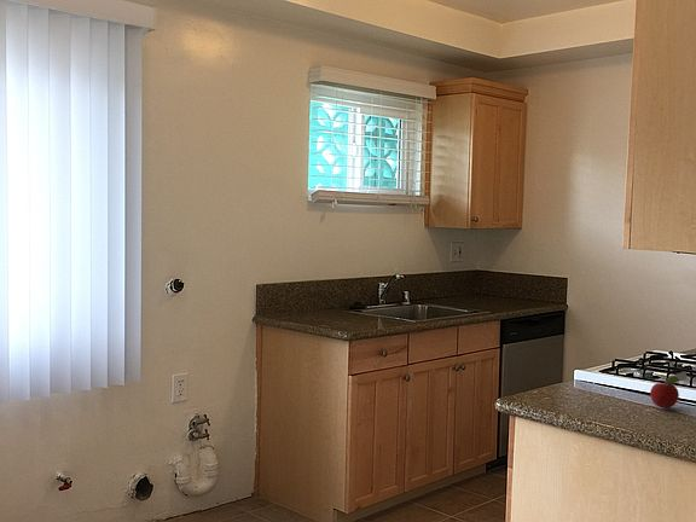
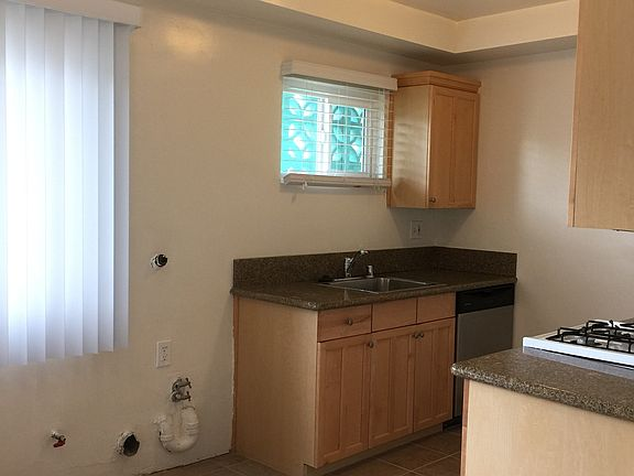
- fruit [649,371,688,410]
